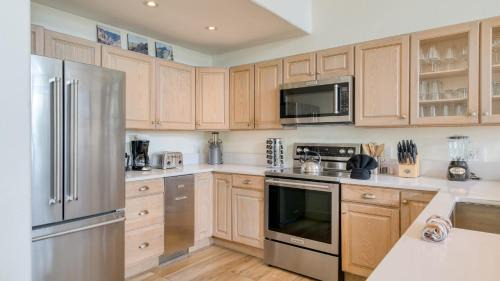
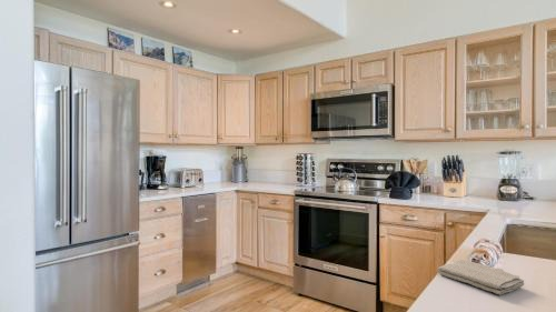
+ washcloth [436,259,525,296]
